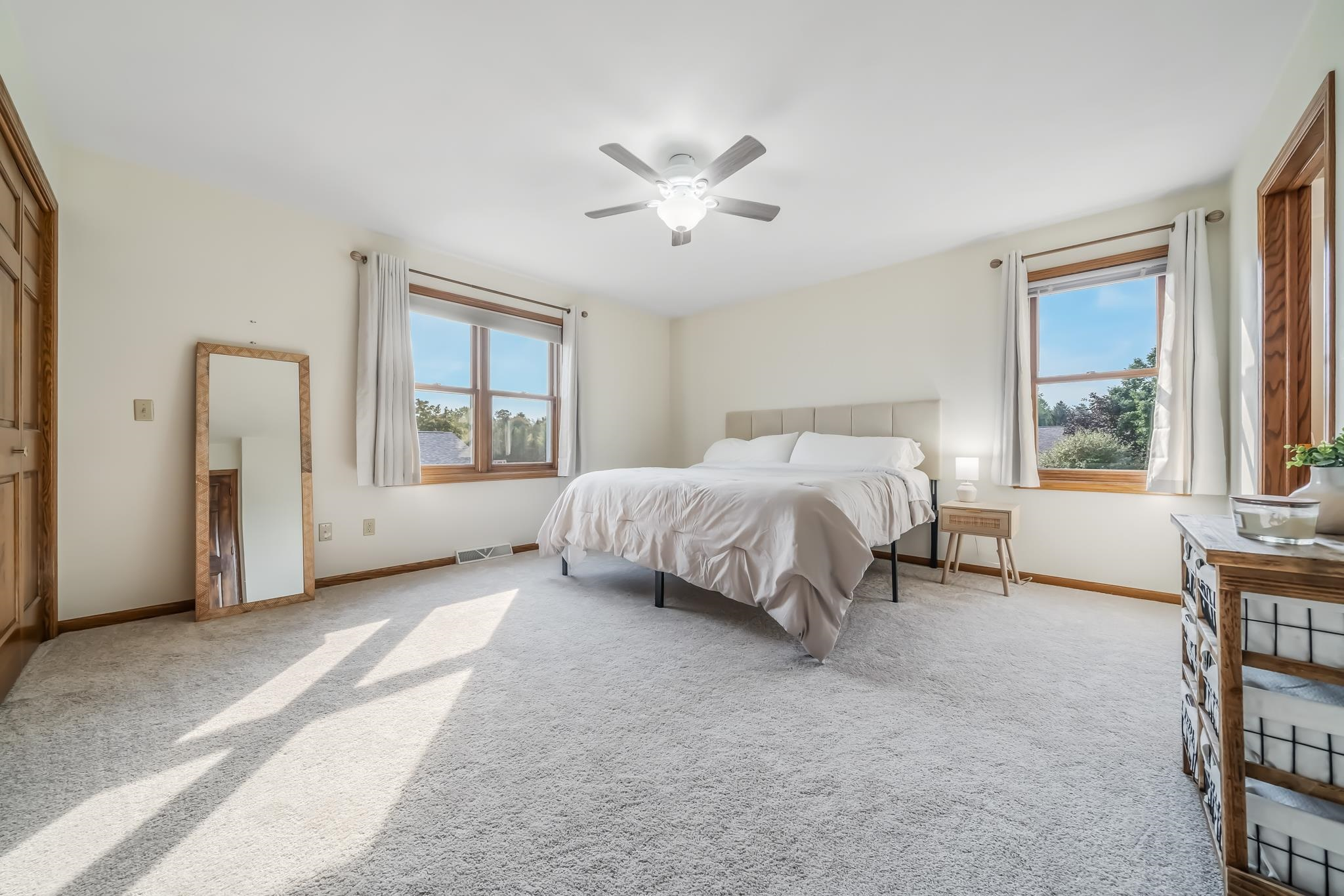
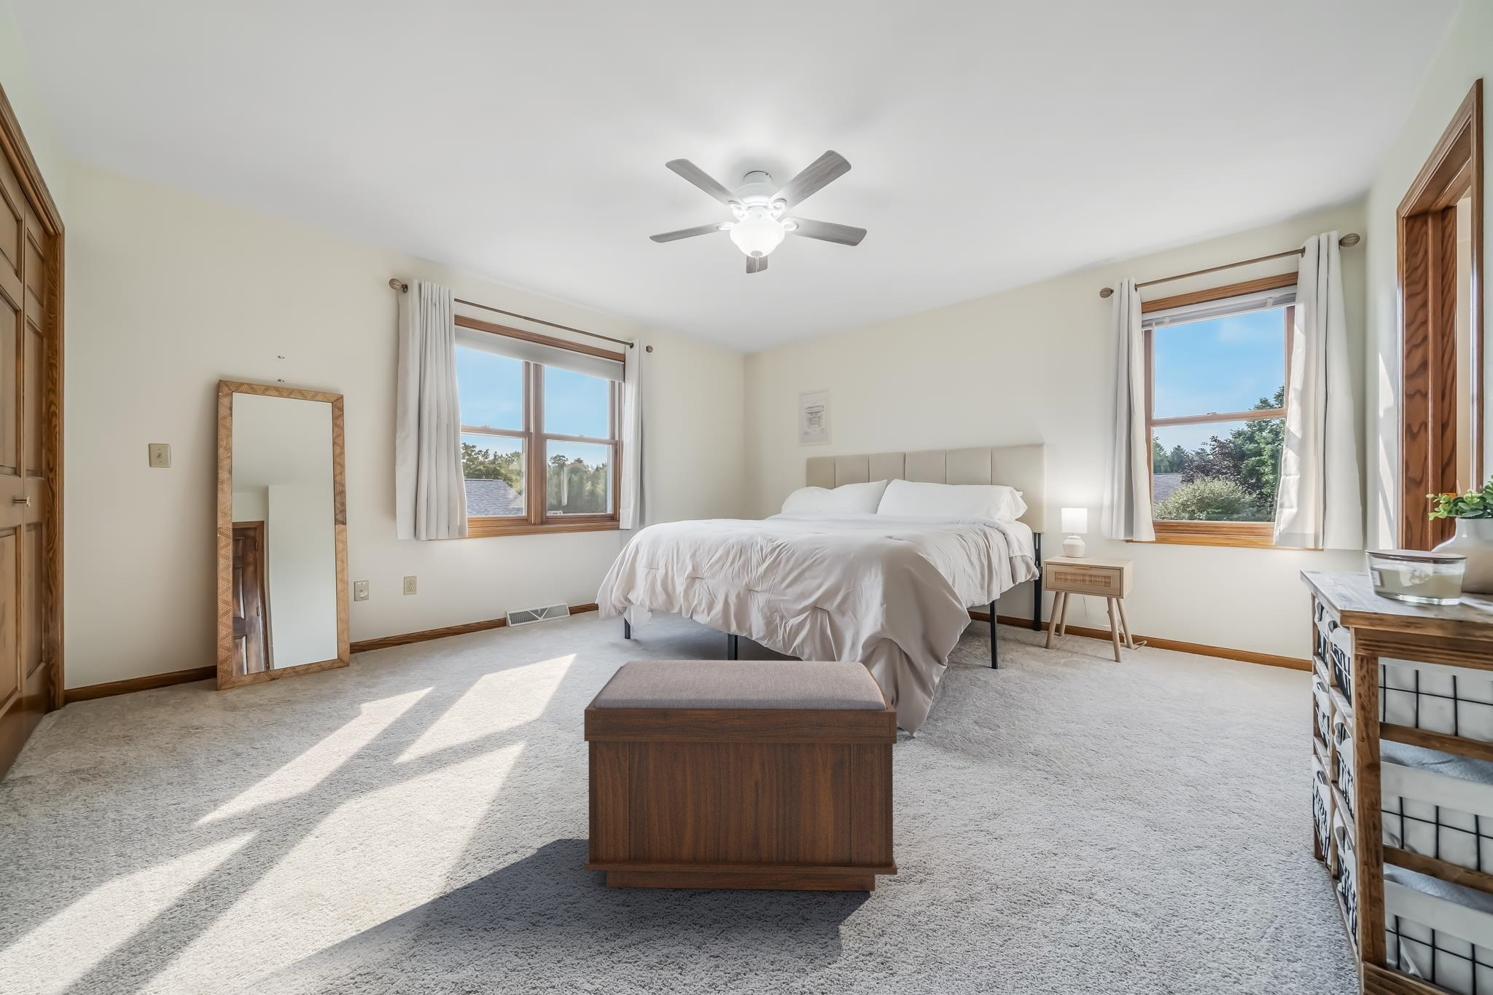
+ bench [583,660,898,892]
+ wall art [798,386,832,448]
